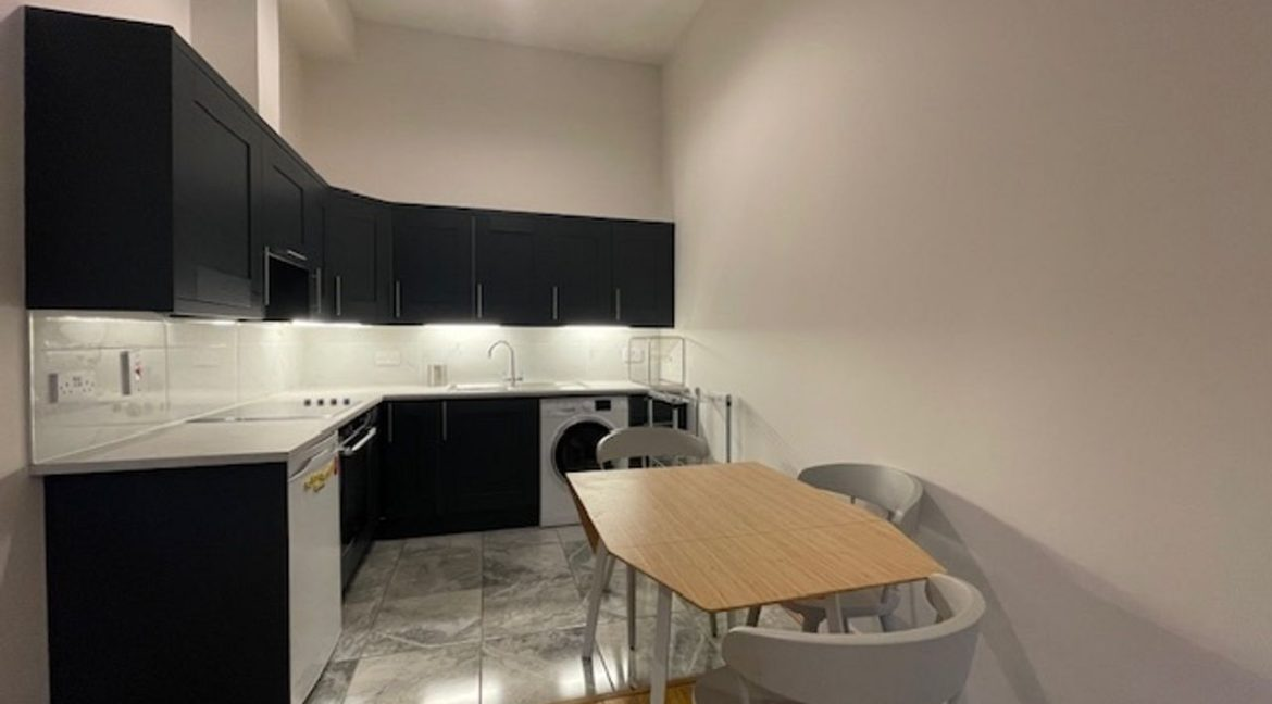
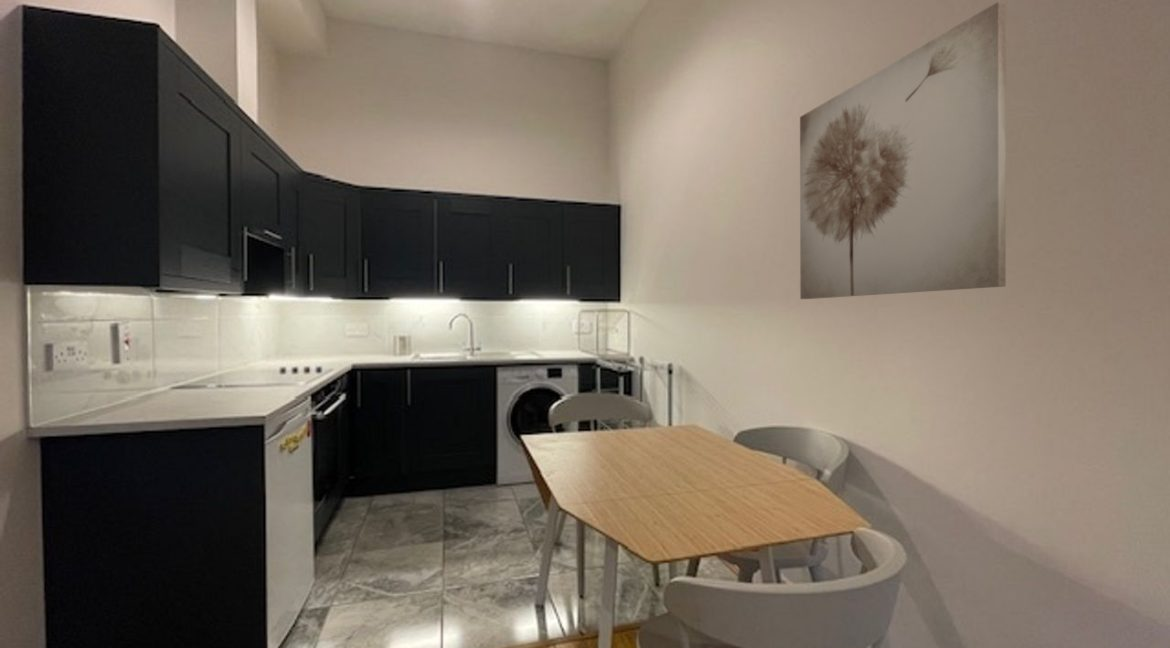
+ wall art [799,0,1007,300]
